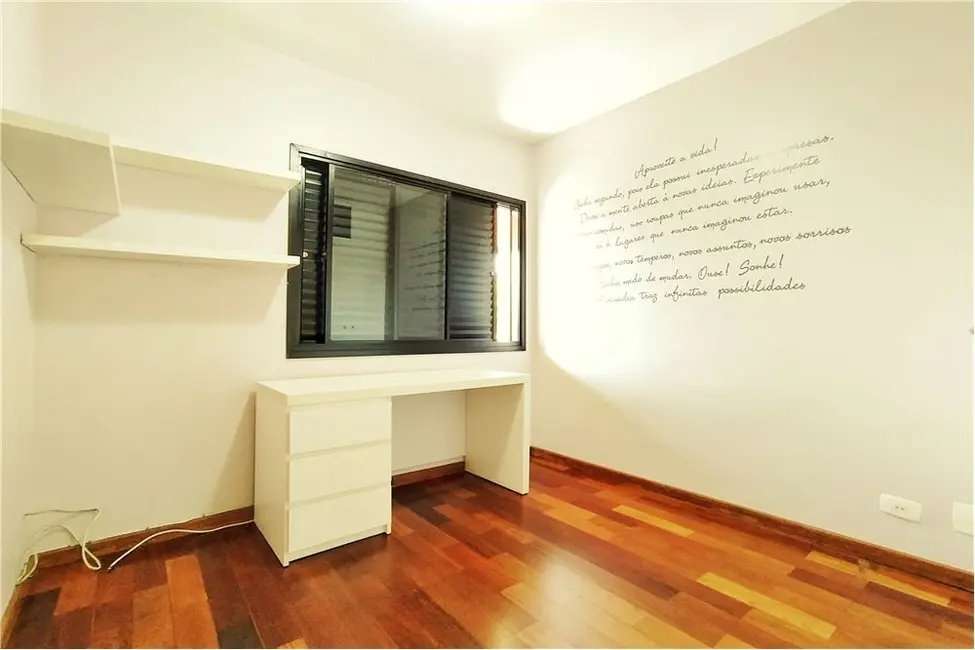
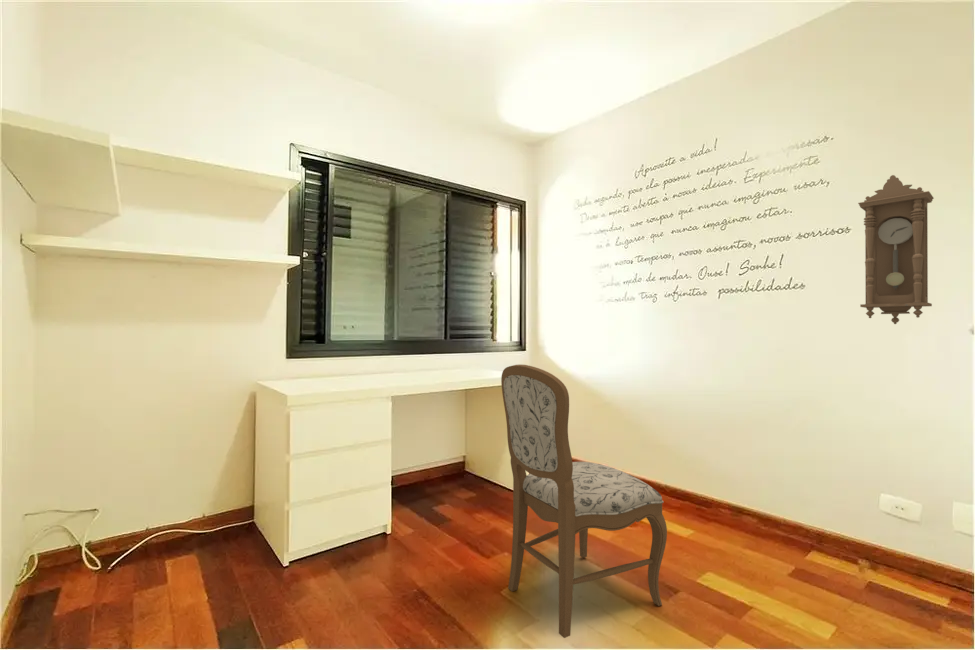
+ pendulum clock [857,174,935,325]
+ chair [500,364,668,639]
